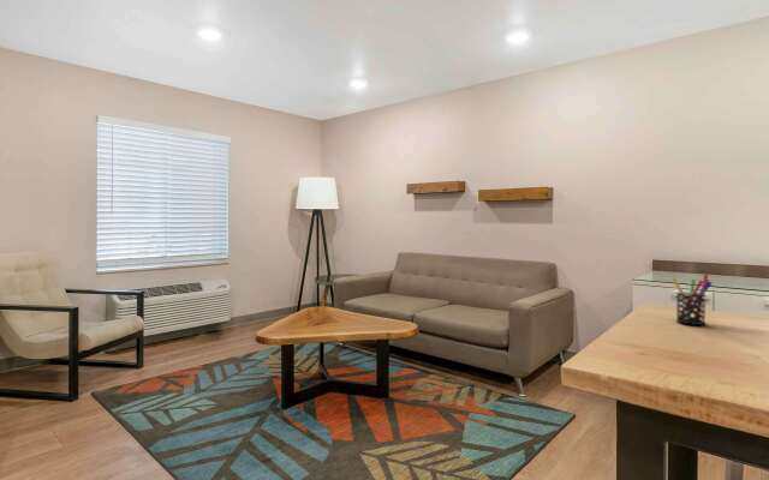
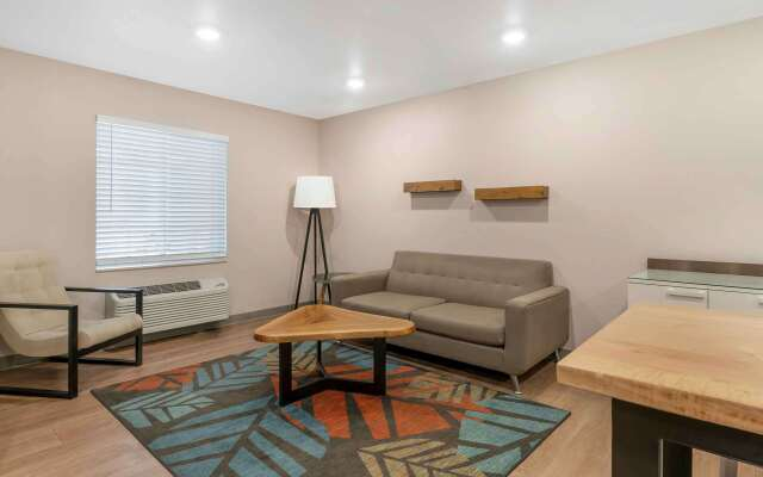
- pen holder [670,272,714,326]
